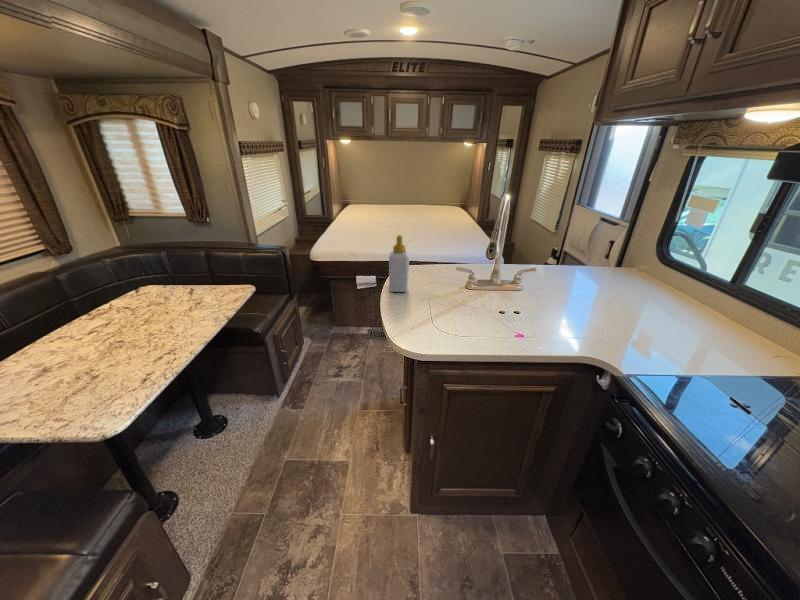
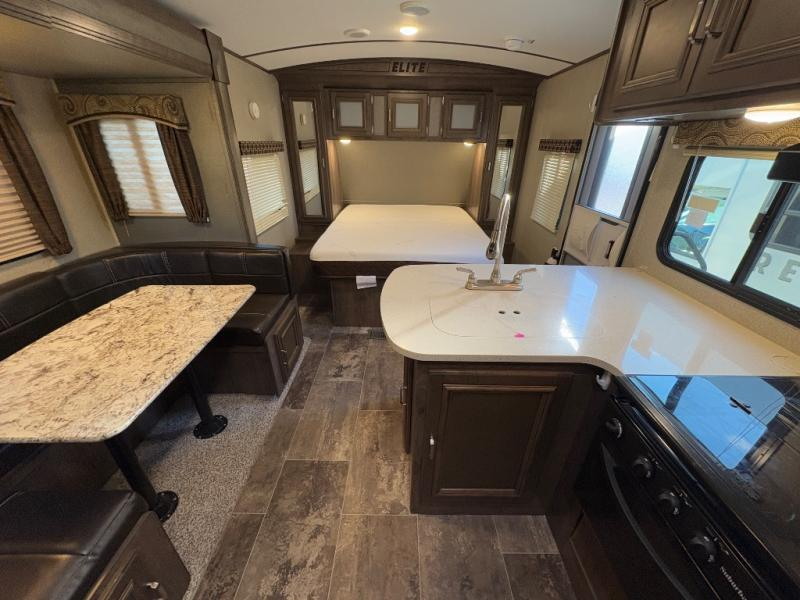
- soap bottle [388,234,410,293]
